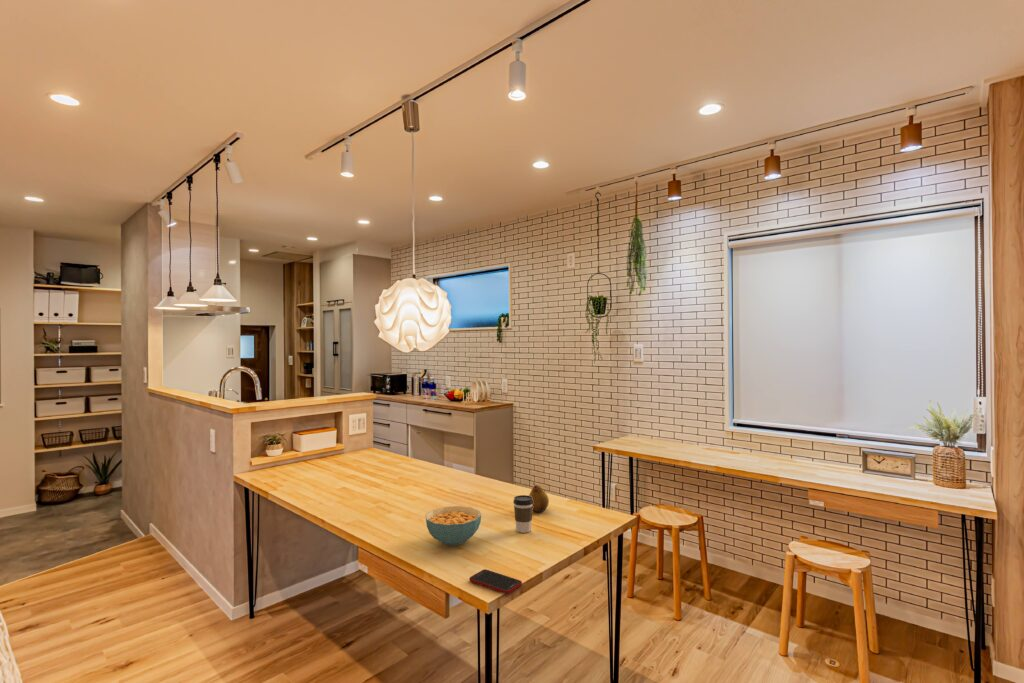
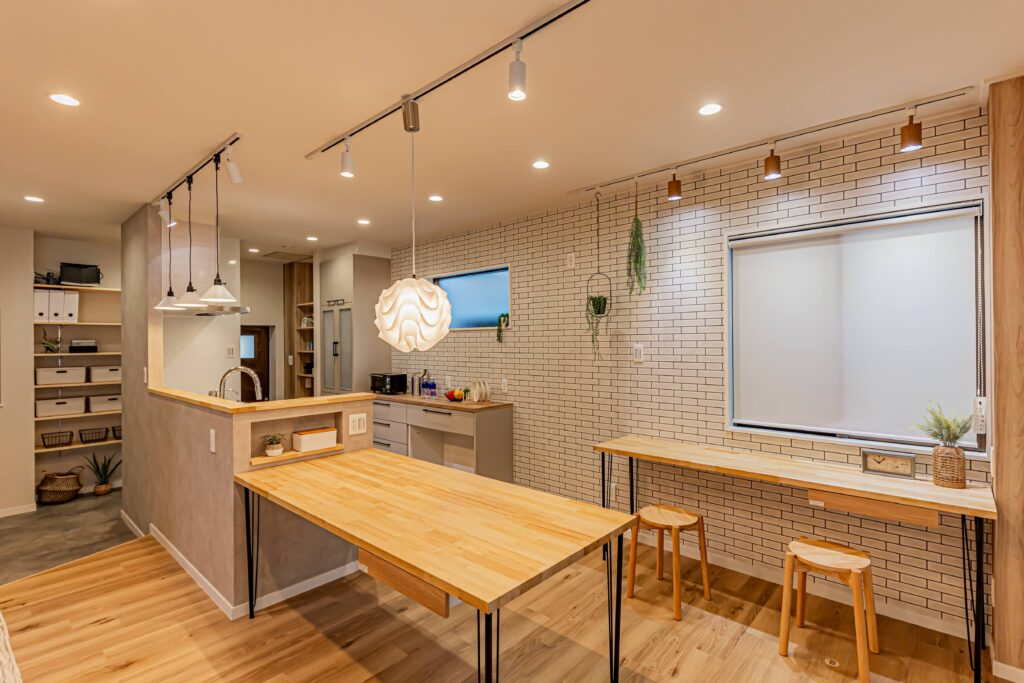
- cereal bowl [425,505,482,547]
- cell phone [468,568,523,595]
- coffee cup [512,494,533,534]
- fruit [528,481,550,513]
